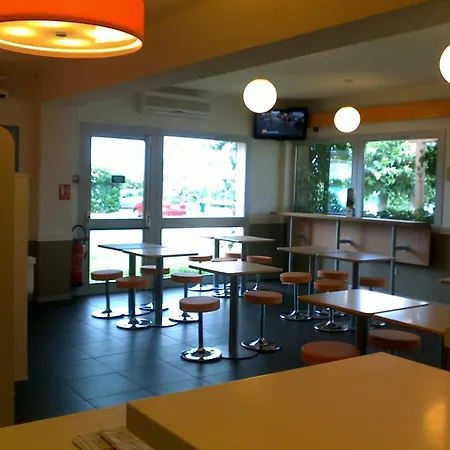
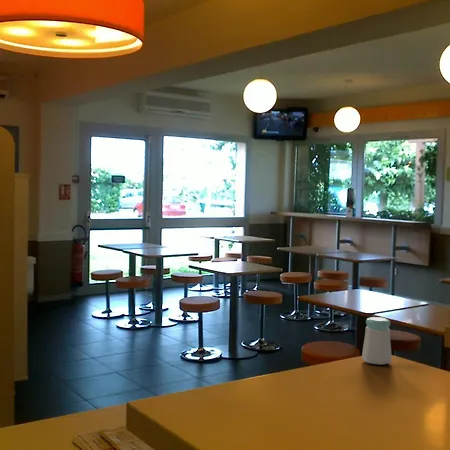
+ salt shaker [361,316,392,366]
